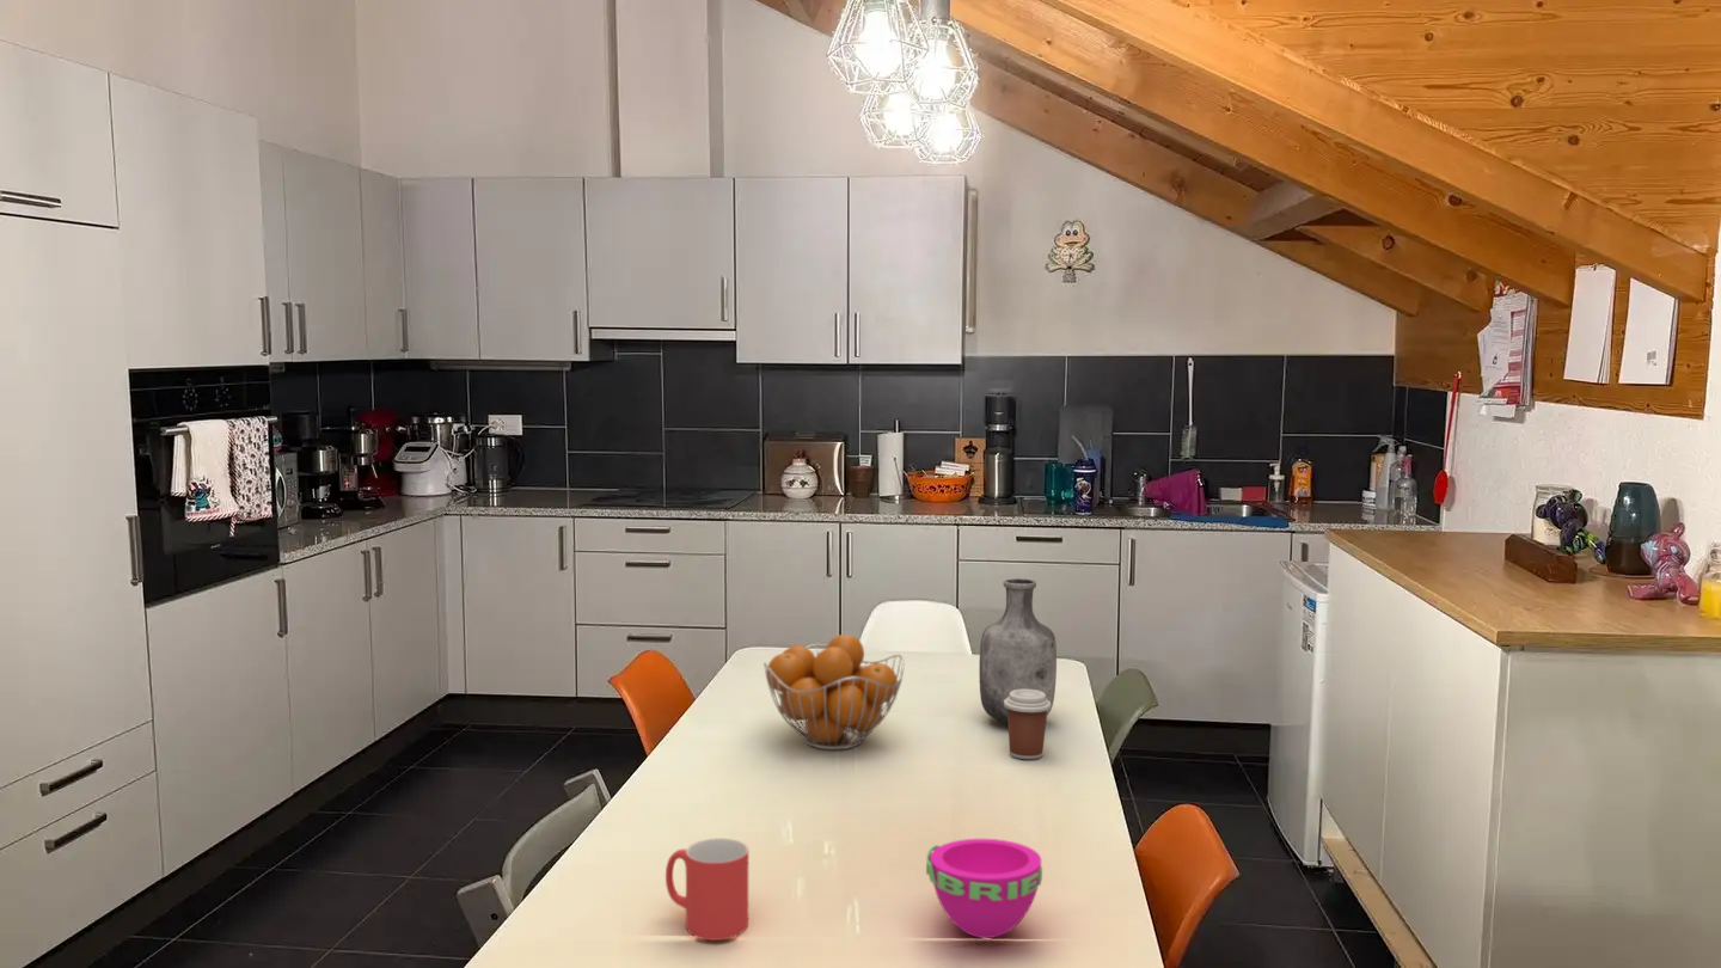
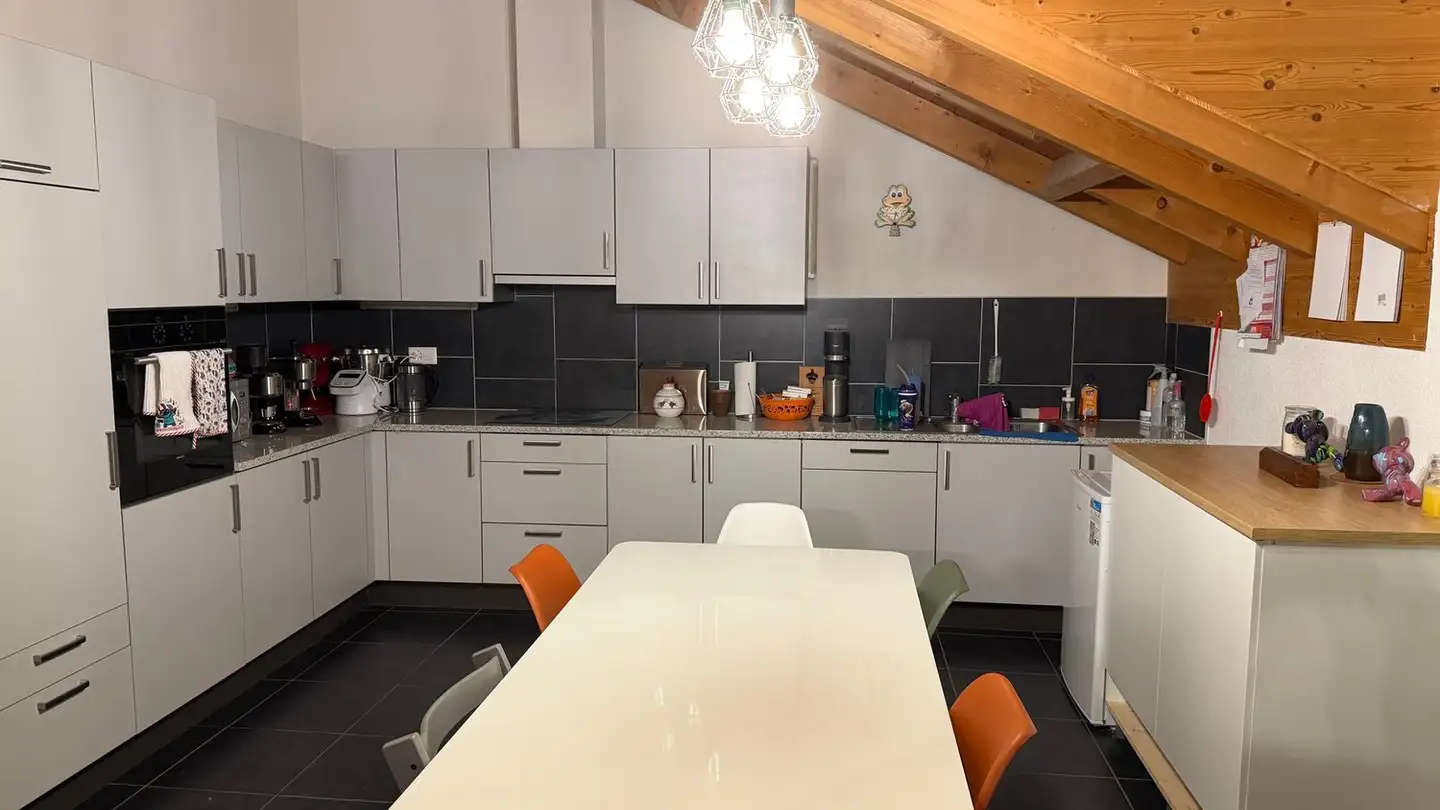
- vase [979,577,1058,724]
- fruit basket [762,633,906,750]
- bowl [925,838,1043,939]
- coffee cup [1004,690,1051,760]
- mug [664,837,749,942]
